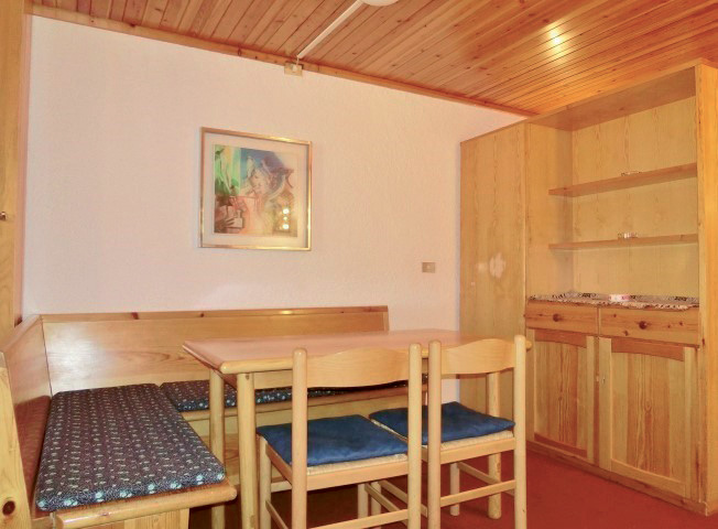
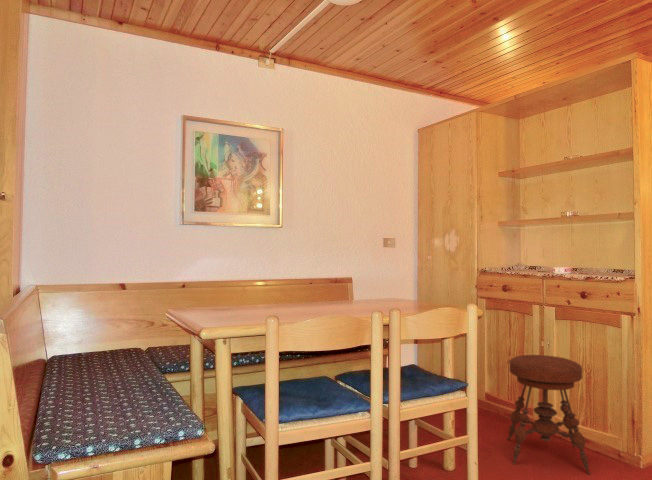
+ stool [506,354,592,475]
